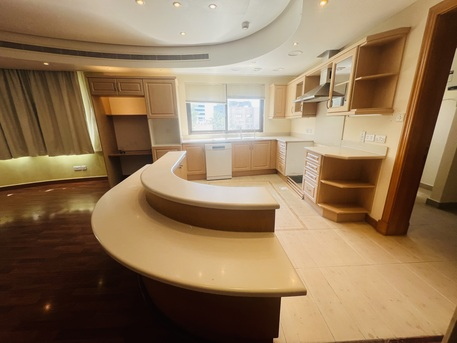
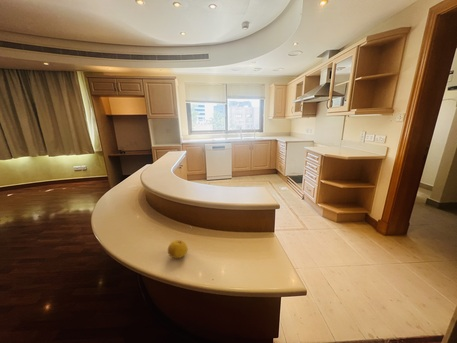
+ fruit [167,239,189,259]
